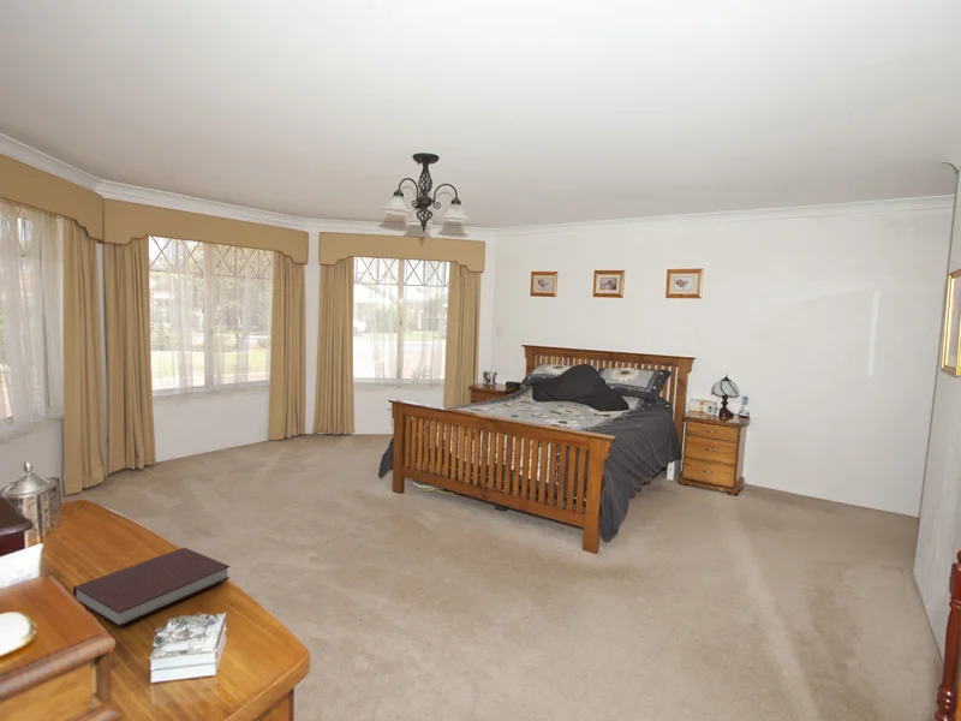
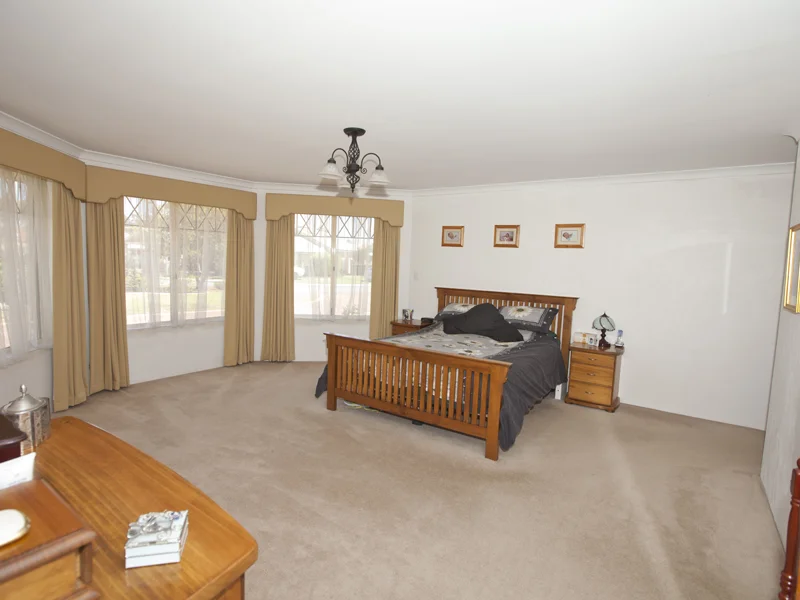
- notebook [72,547,231,628]
